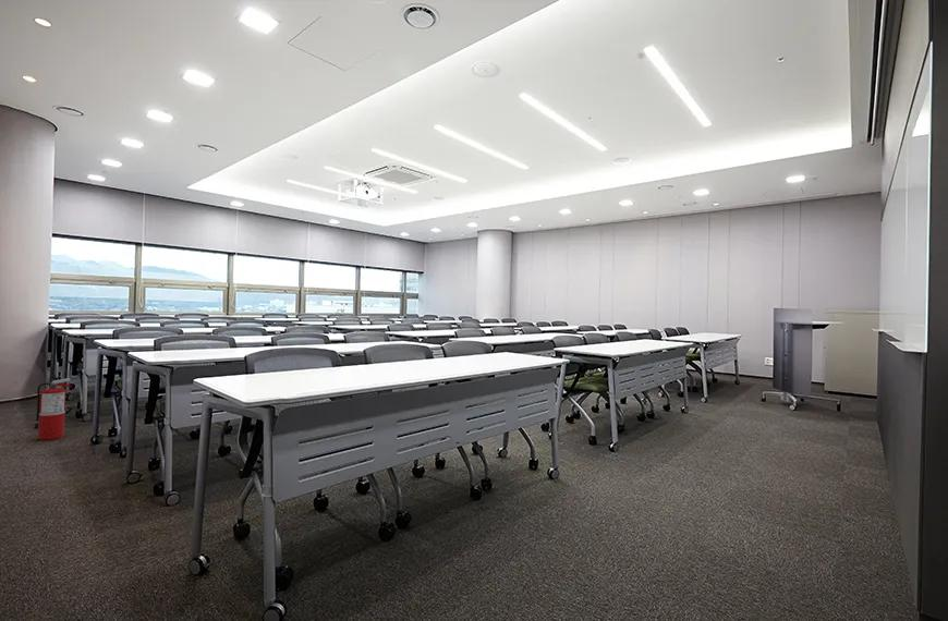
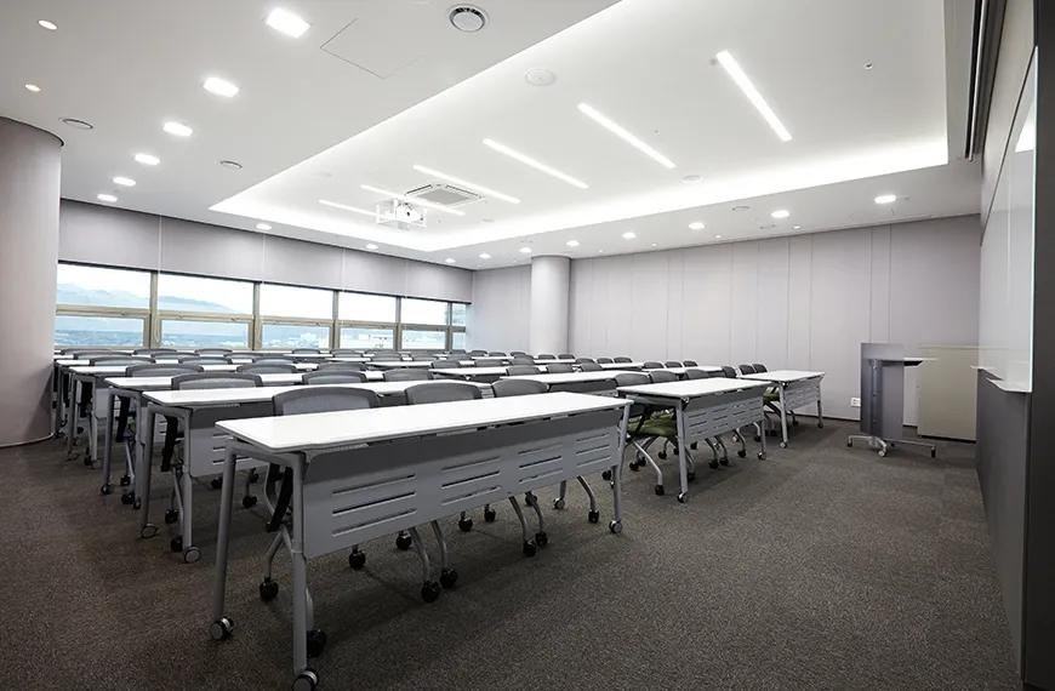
- fire extinguisher [33,377,72,441]
